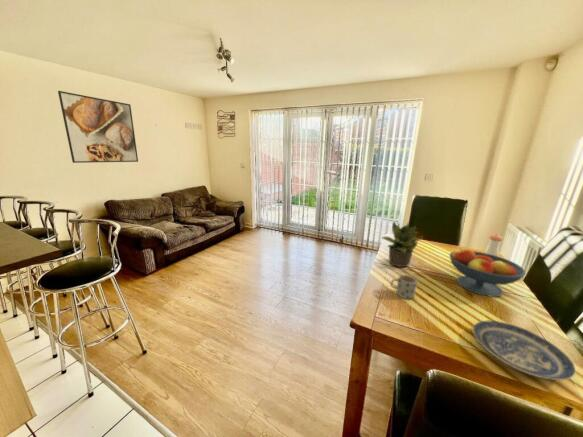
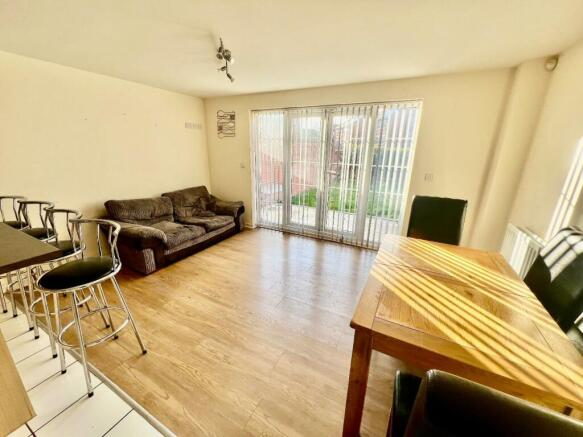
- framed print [57,90,139,164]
- pepper shaker [484,233,504,256]
- potted plant [381,221,424,268]
- plate [472,320,576,381]
- fruit bowl [448,247,527,298]
- mug [389,274,418,300]
